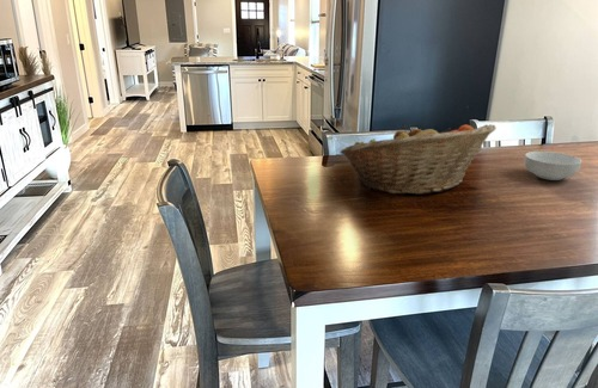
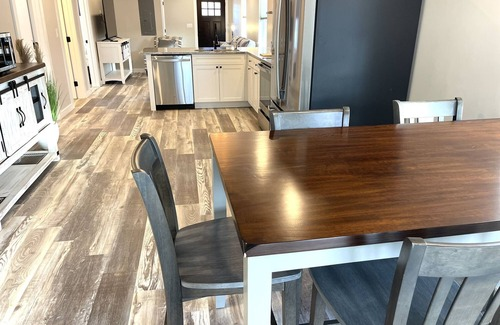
- fruit basket [338,123,498,196]
- cereal bowl [524,150,582,181]
